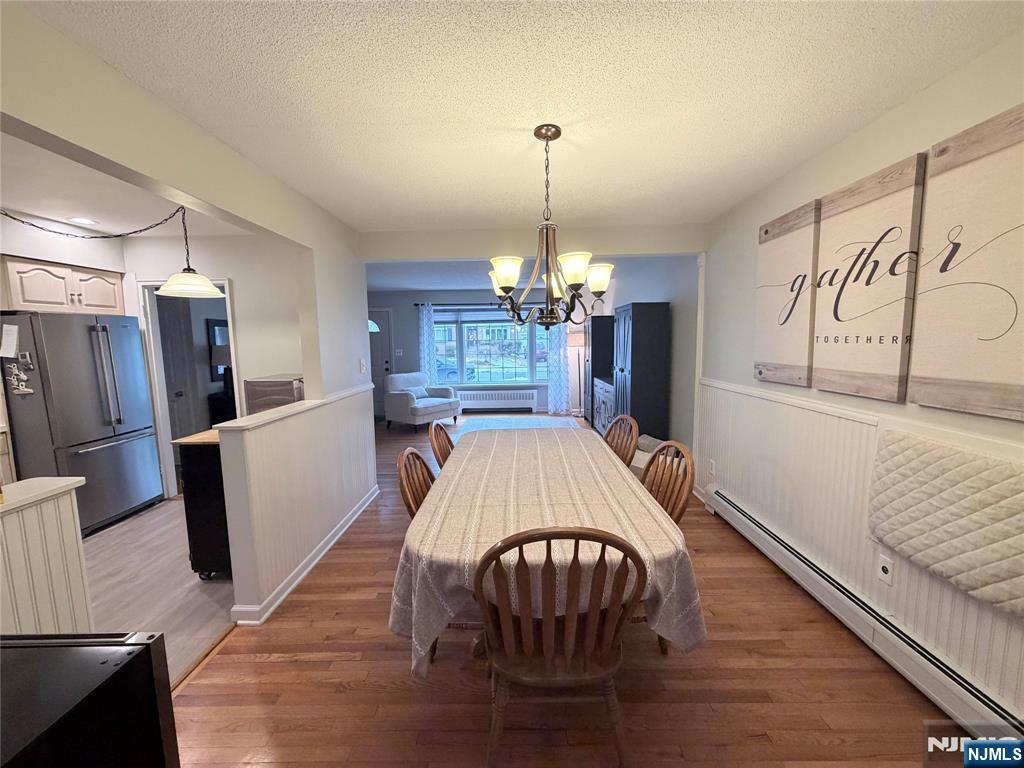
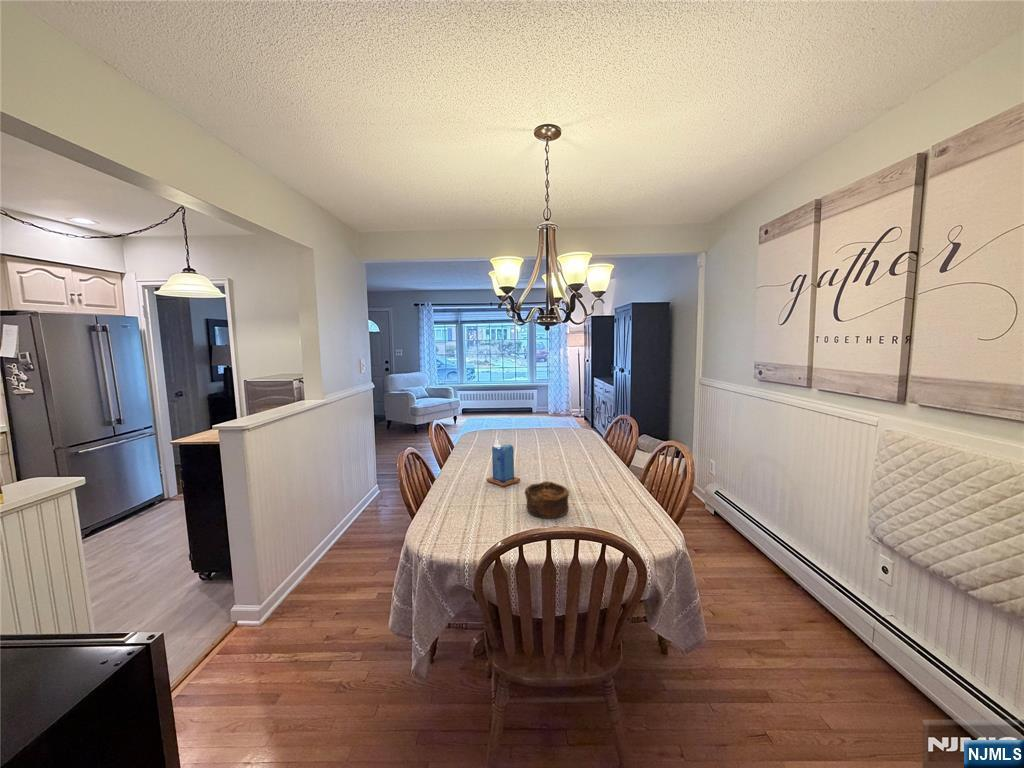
+ candle [486,438,521,488]
+ bowl [524,480,570,519]
